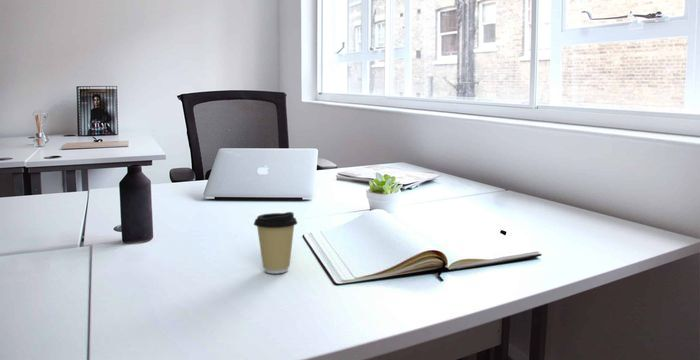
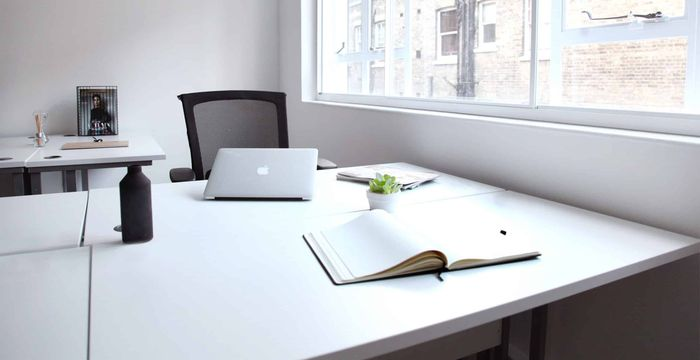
- coffee cup [253,211,298,274]
